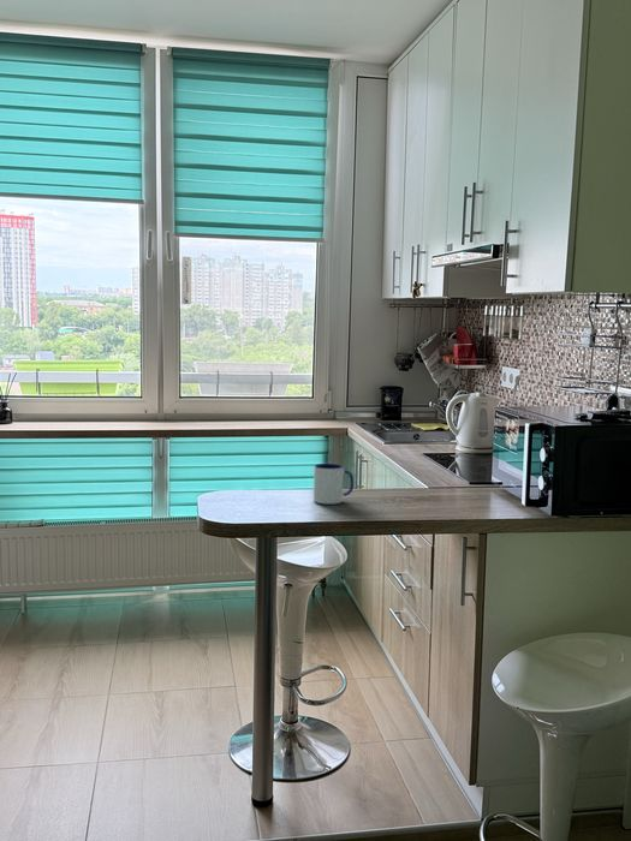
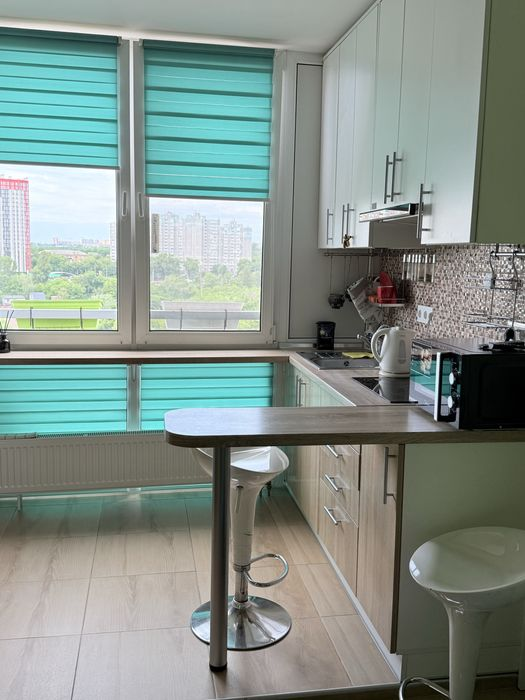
- mug [312,463,355,505]
